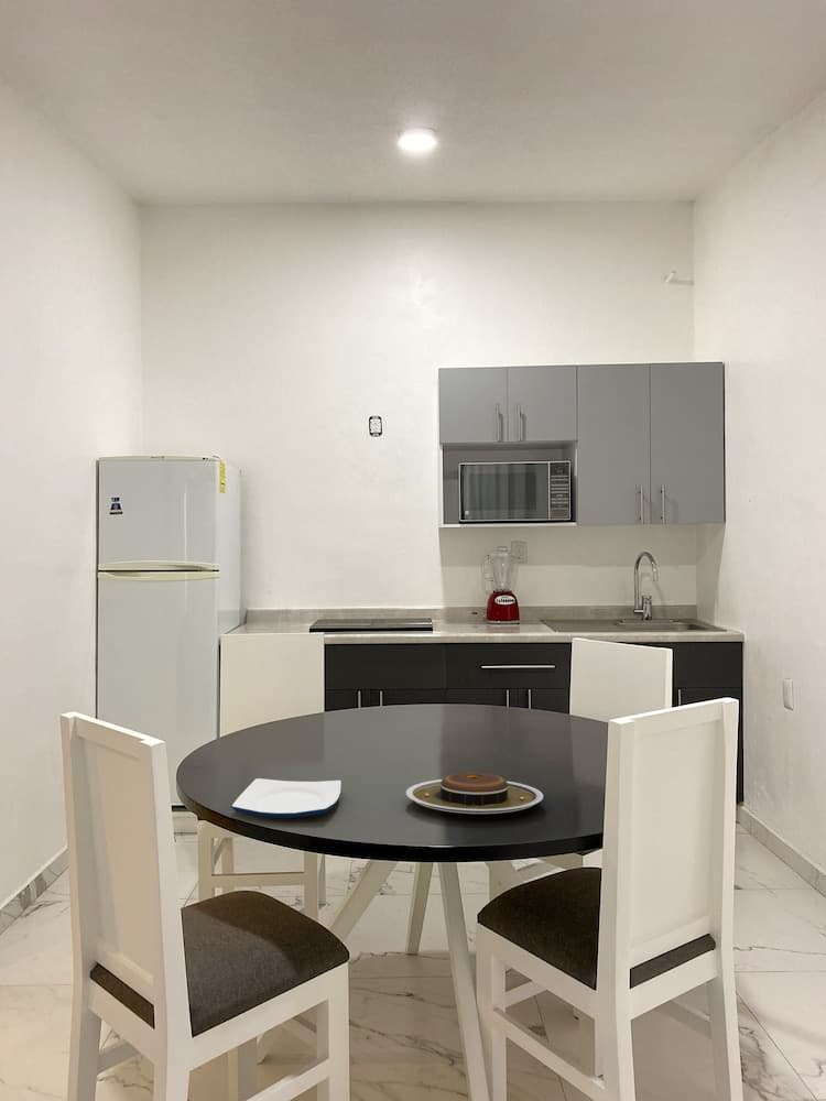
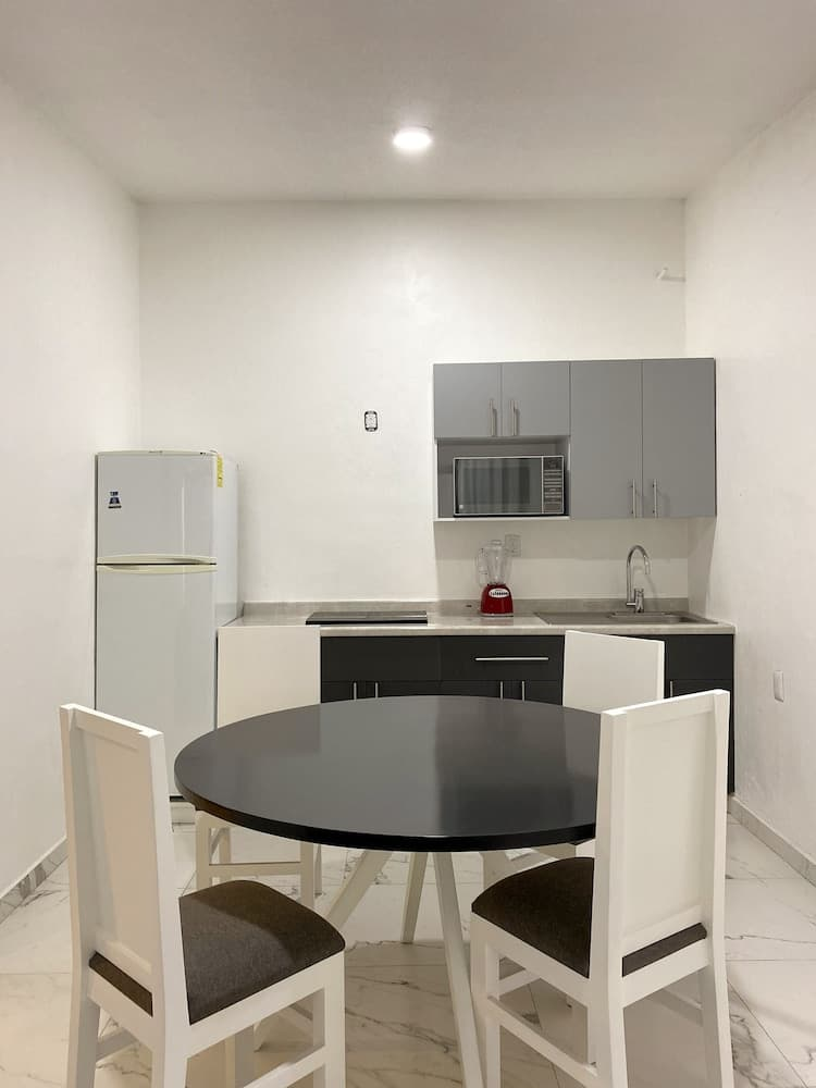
- plate [405,772,544,815]
- plate [231,777,343,819]
